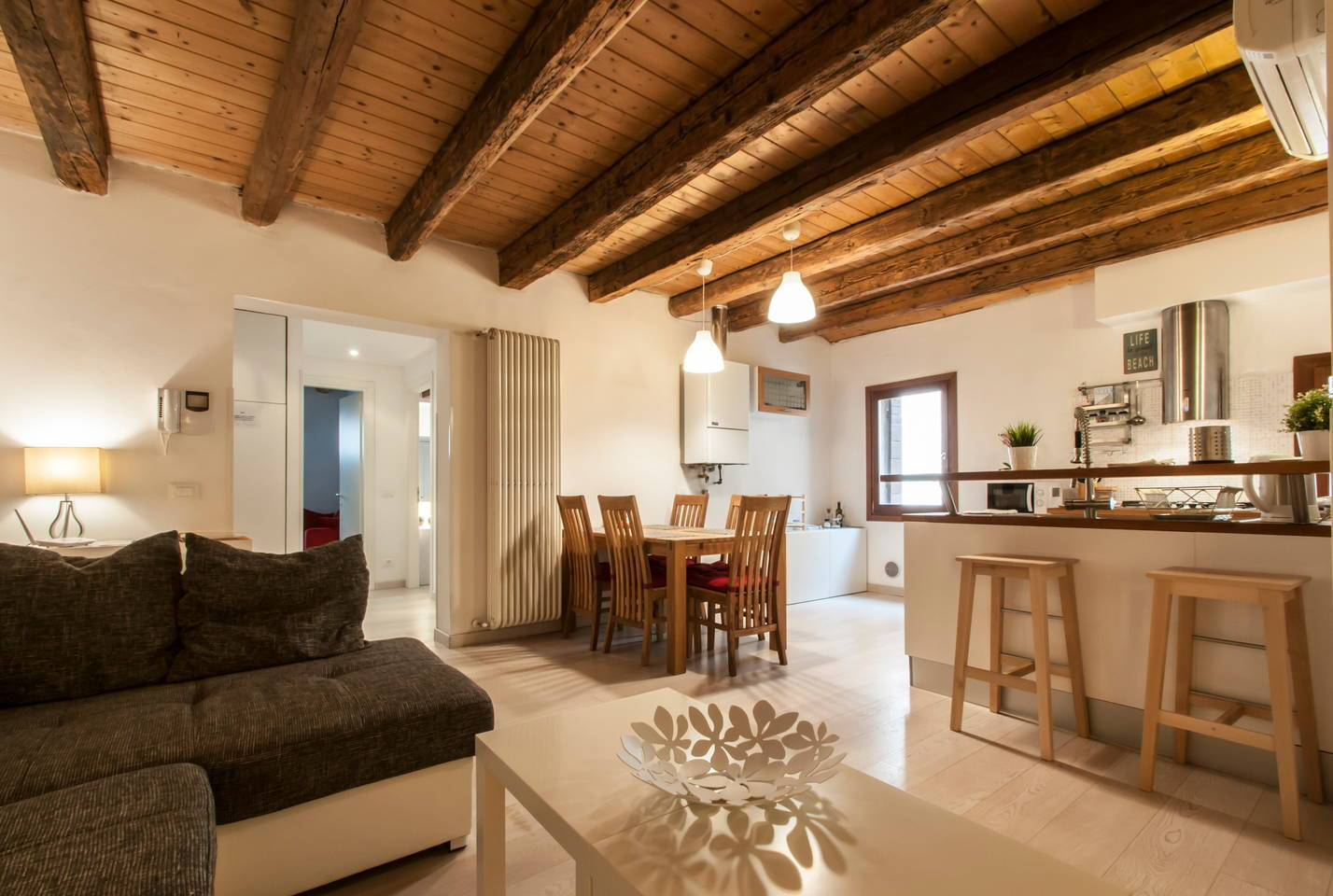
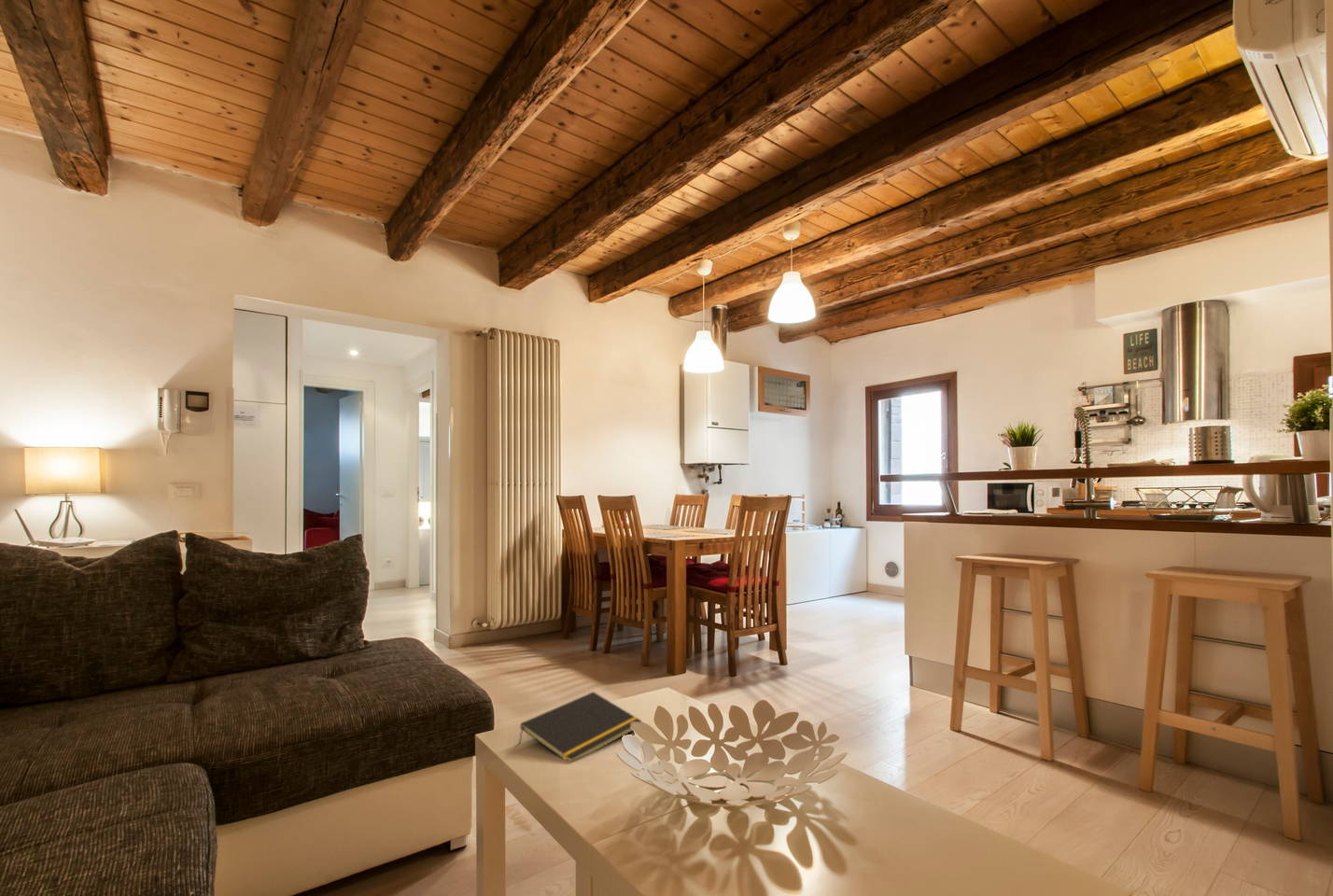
+ notepad [518,691,643,762]
